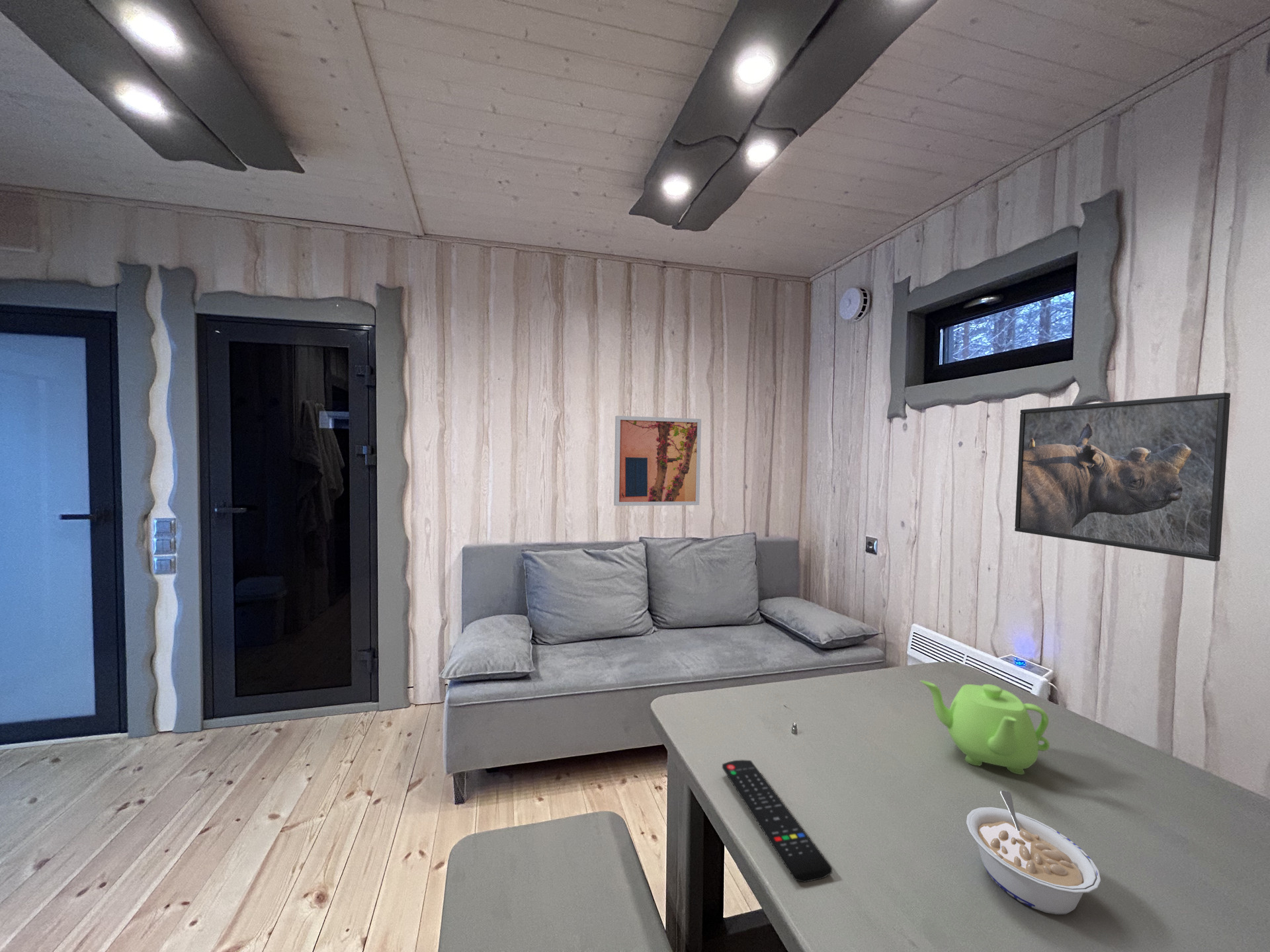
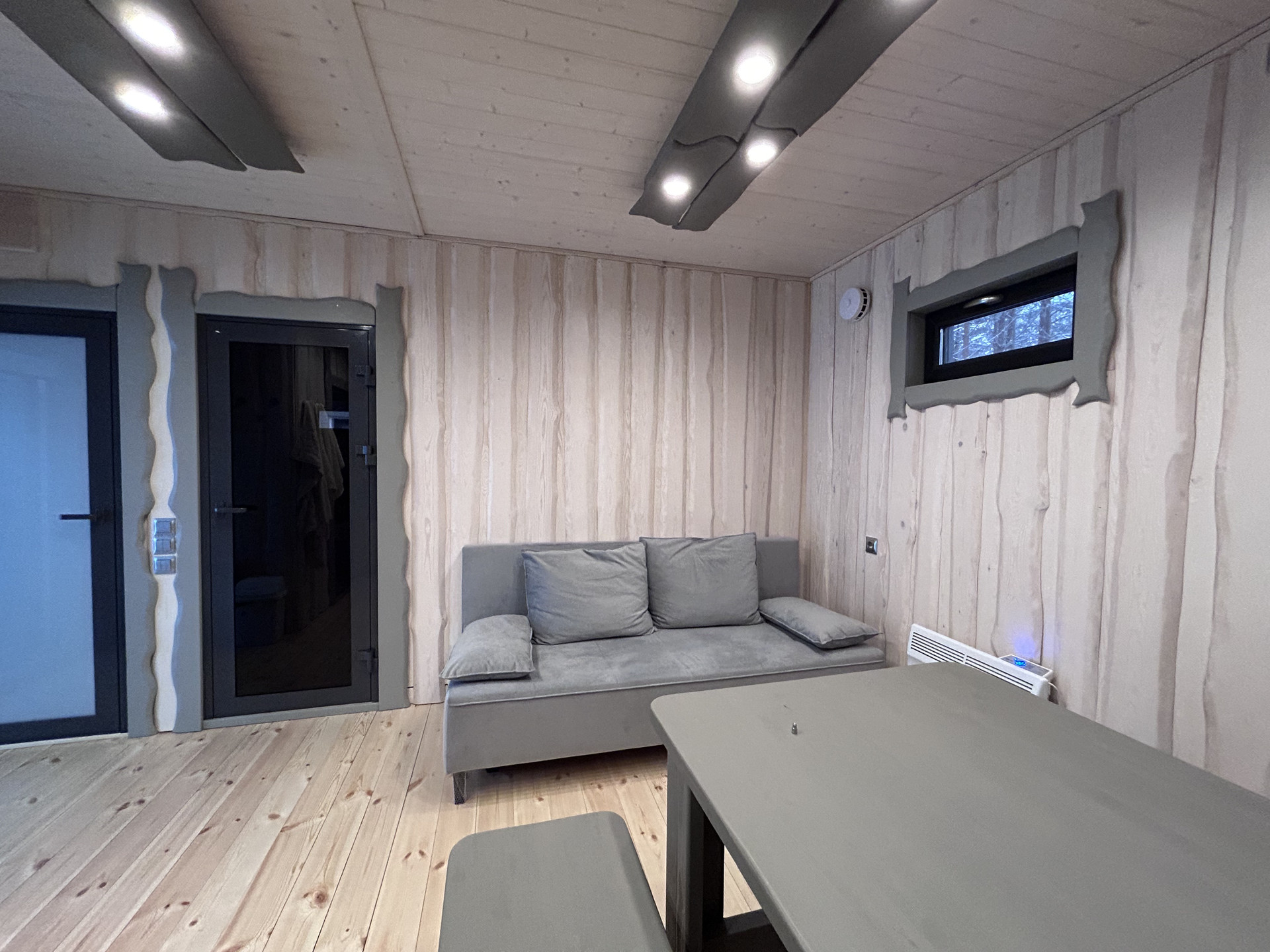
- teapot [919,680,1050,775]
- wall art [613,415,702,506]
- remote control [722,759,833,883]
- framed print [1014,392,1231,562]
- legume [966,790,1101,915]
